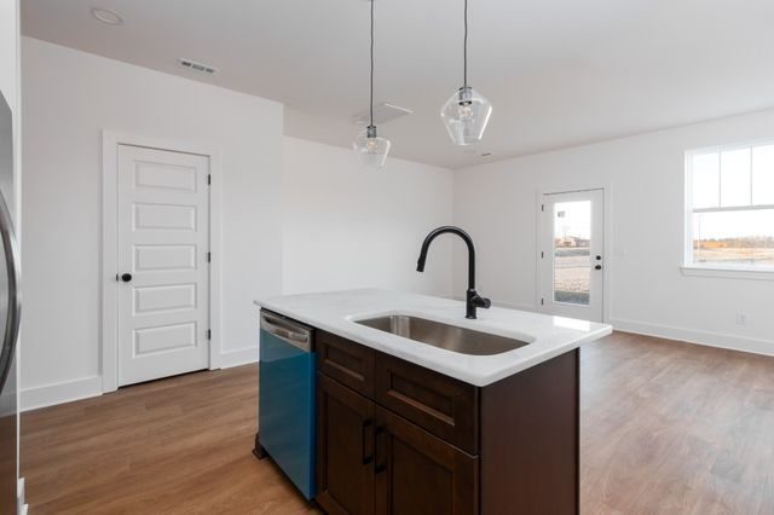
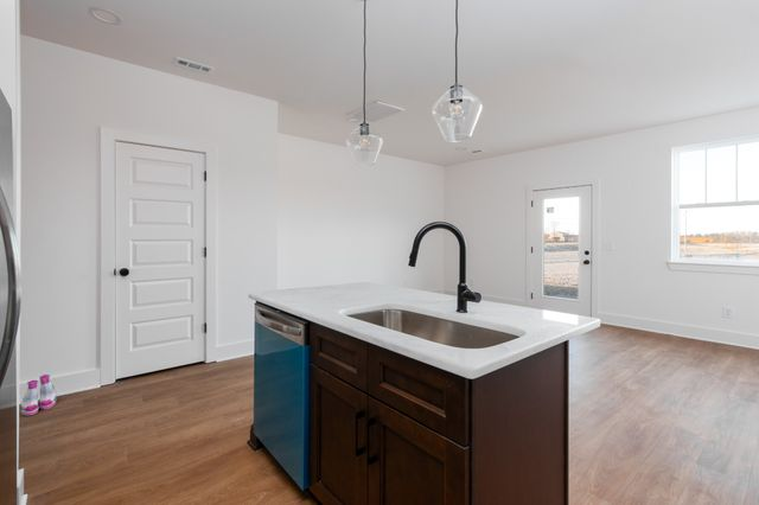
+ boots [19,373,58,416]
